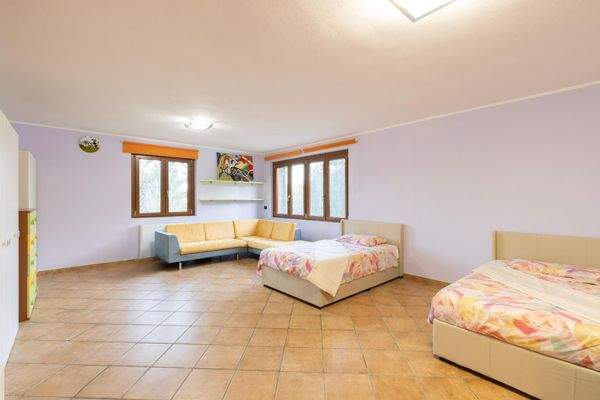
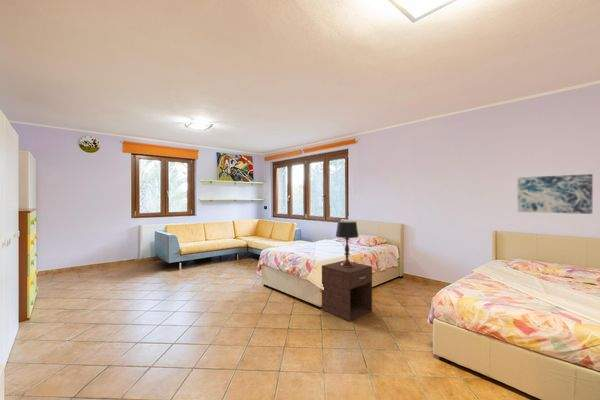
+ table lamp [335,220,360,267]
+ nightstand [321,260,373,322]
+ wall art [517,173,594,215]
